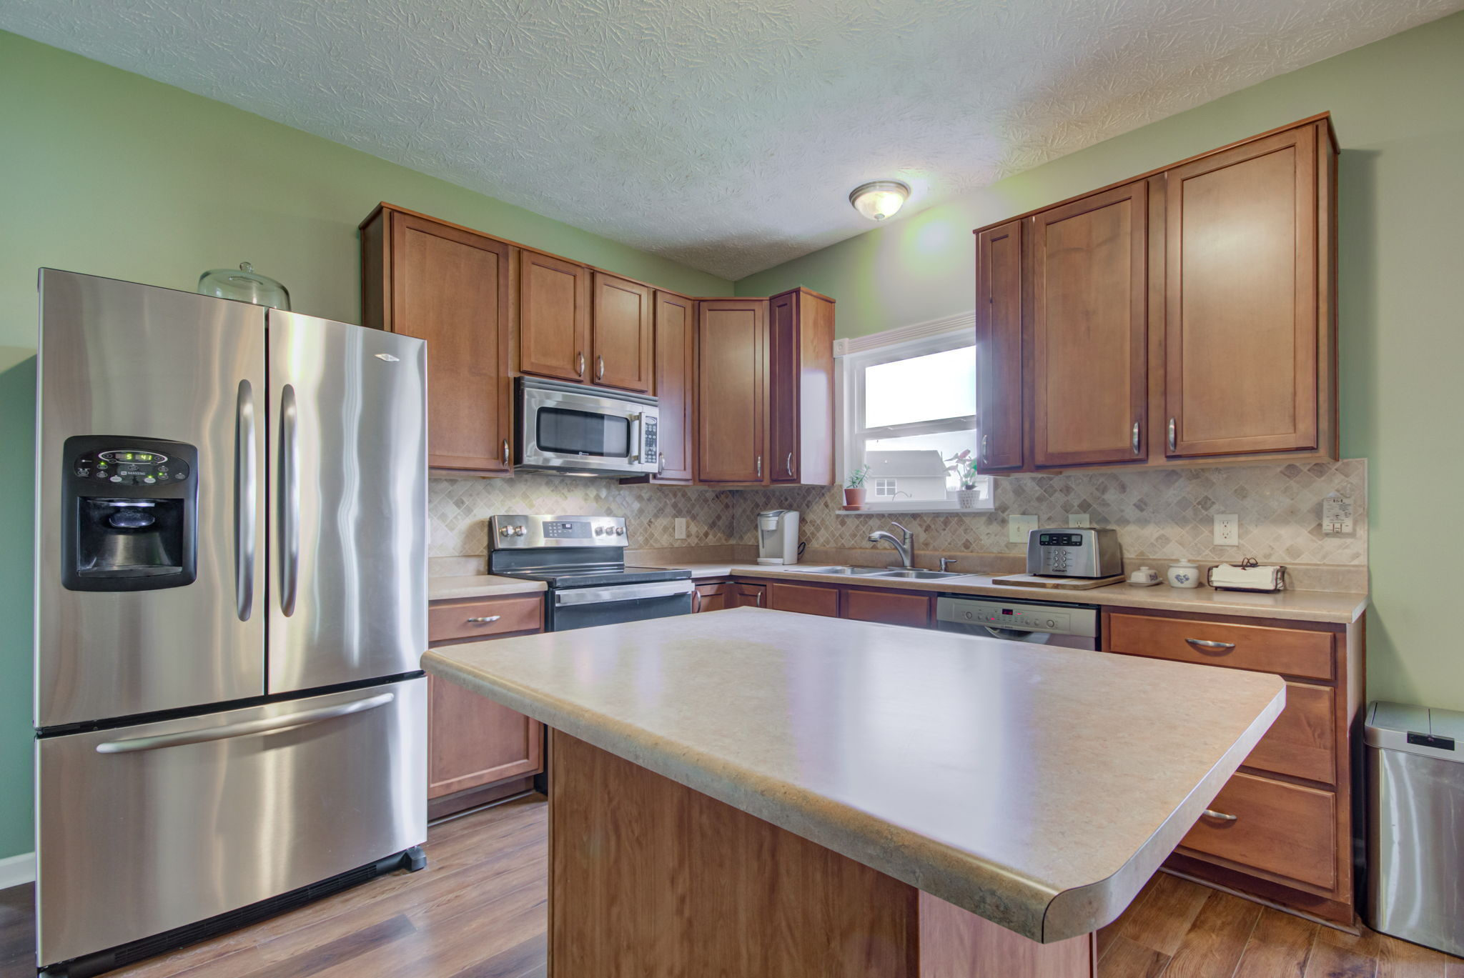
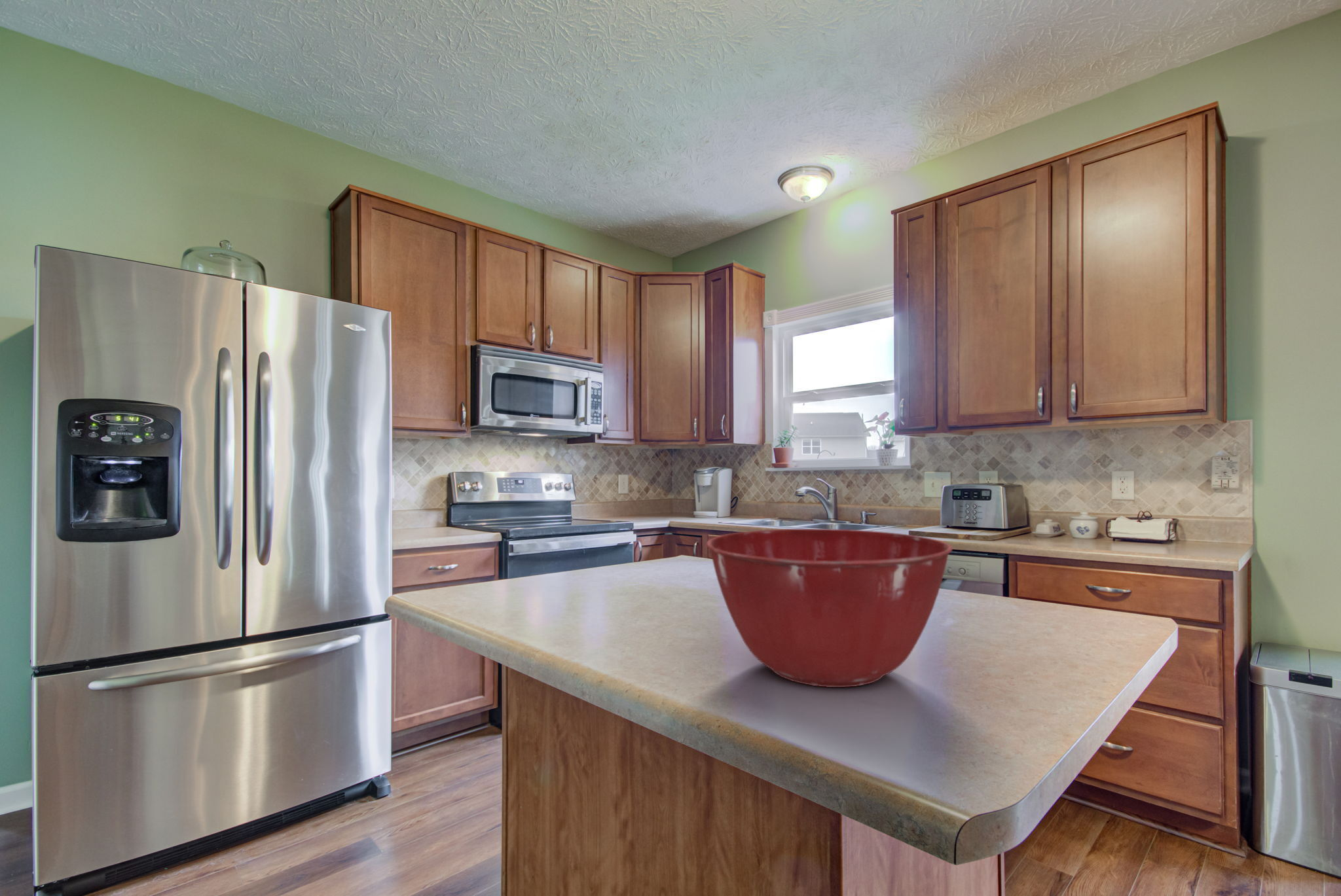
+ mixing bowl [706,528,953,688]
